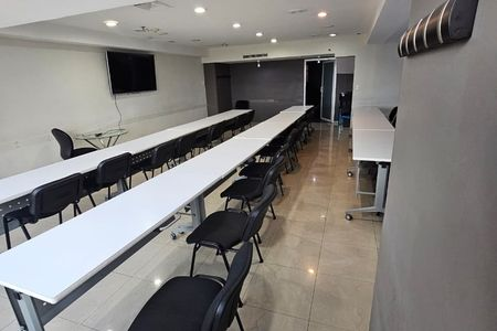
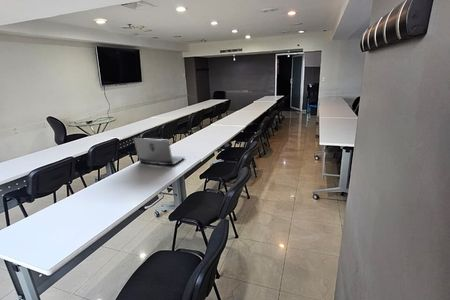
+ laptop [133,137,186,166]
